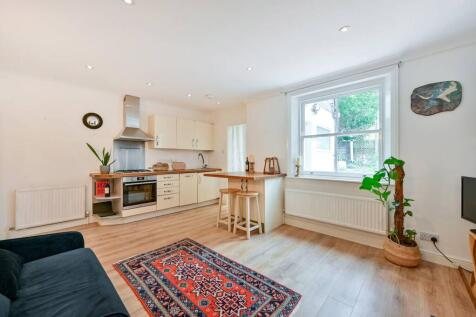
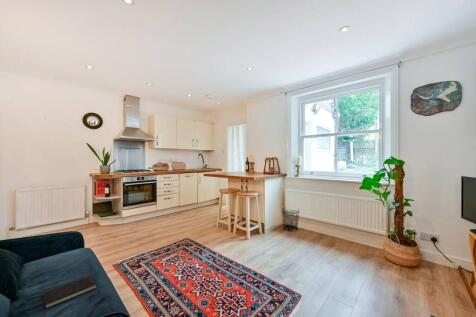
+ hardcover book [42,274,97,310]
+ waste bin [280,207,300,232]
